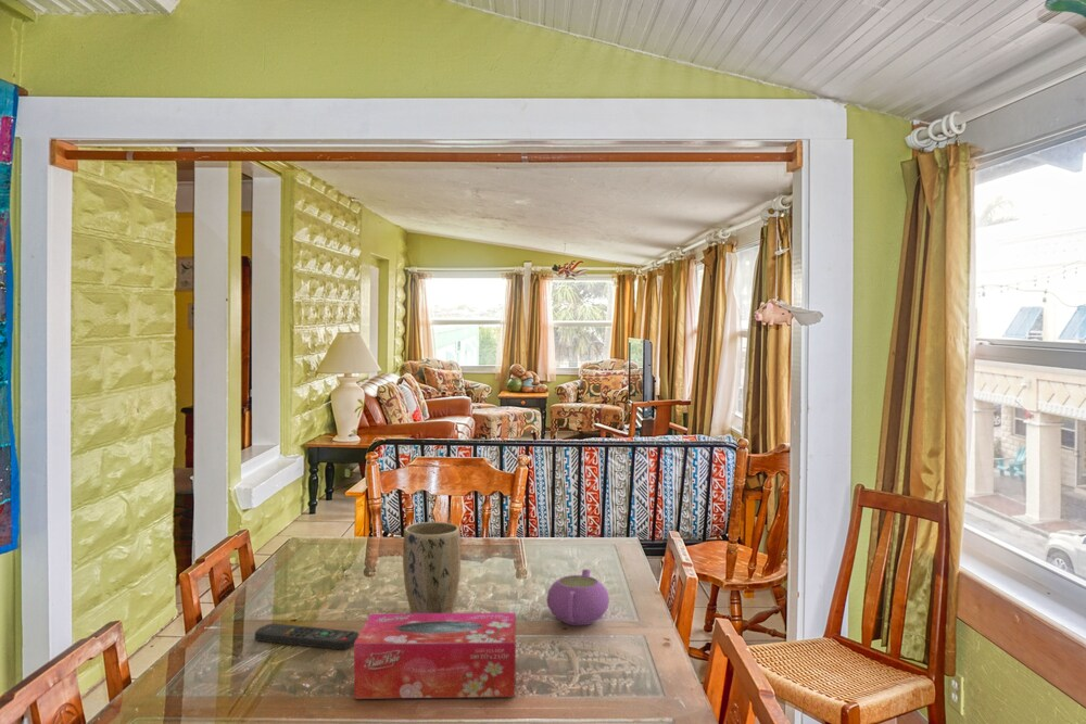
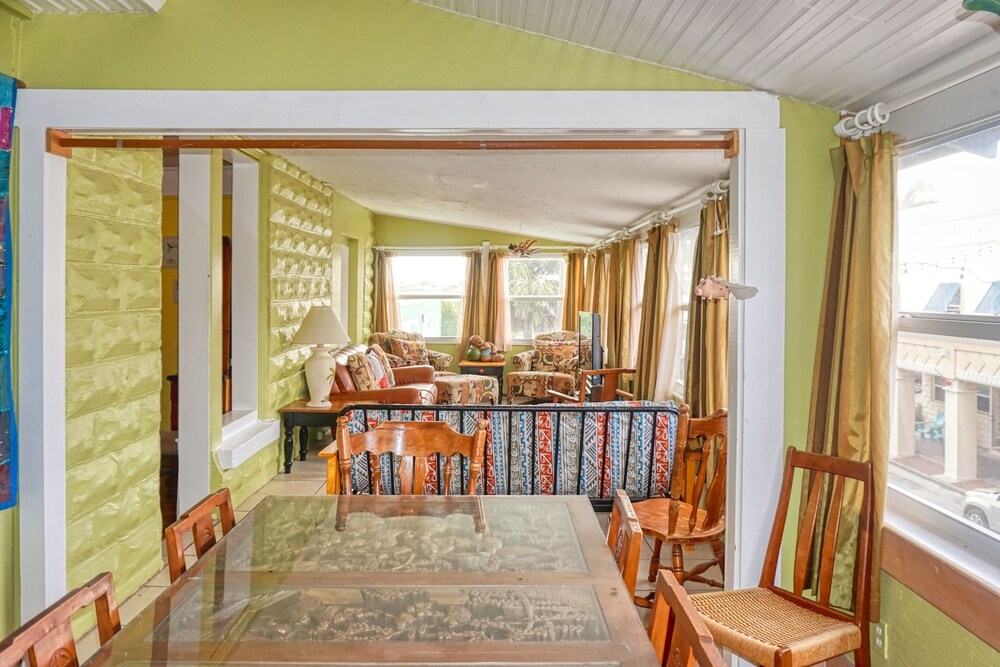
- teapot [545,569,610,626]
- remote control [254,622,359,651]
- plant pot [402,521,462,613]
- tissue box [353,612,517,700]
